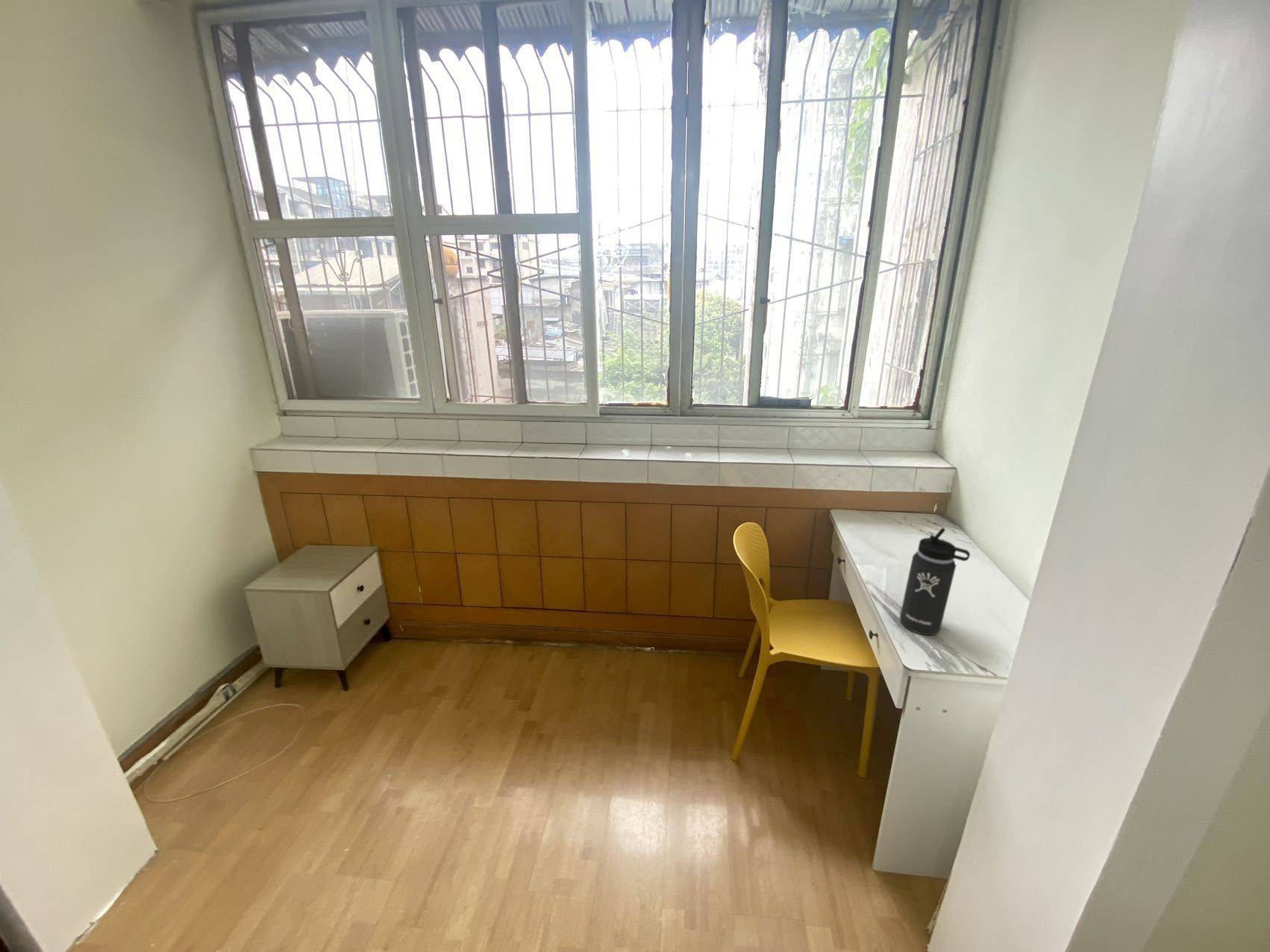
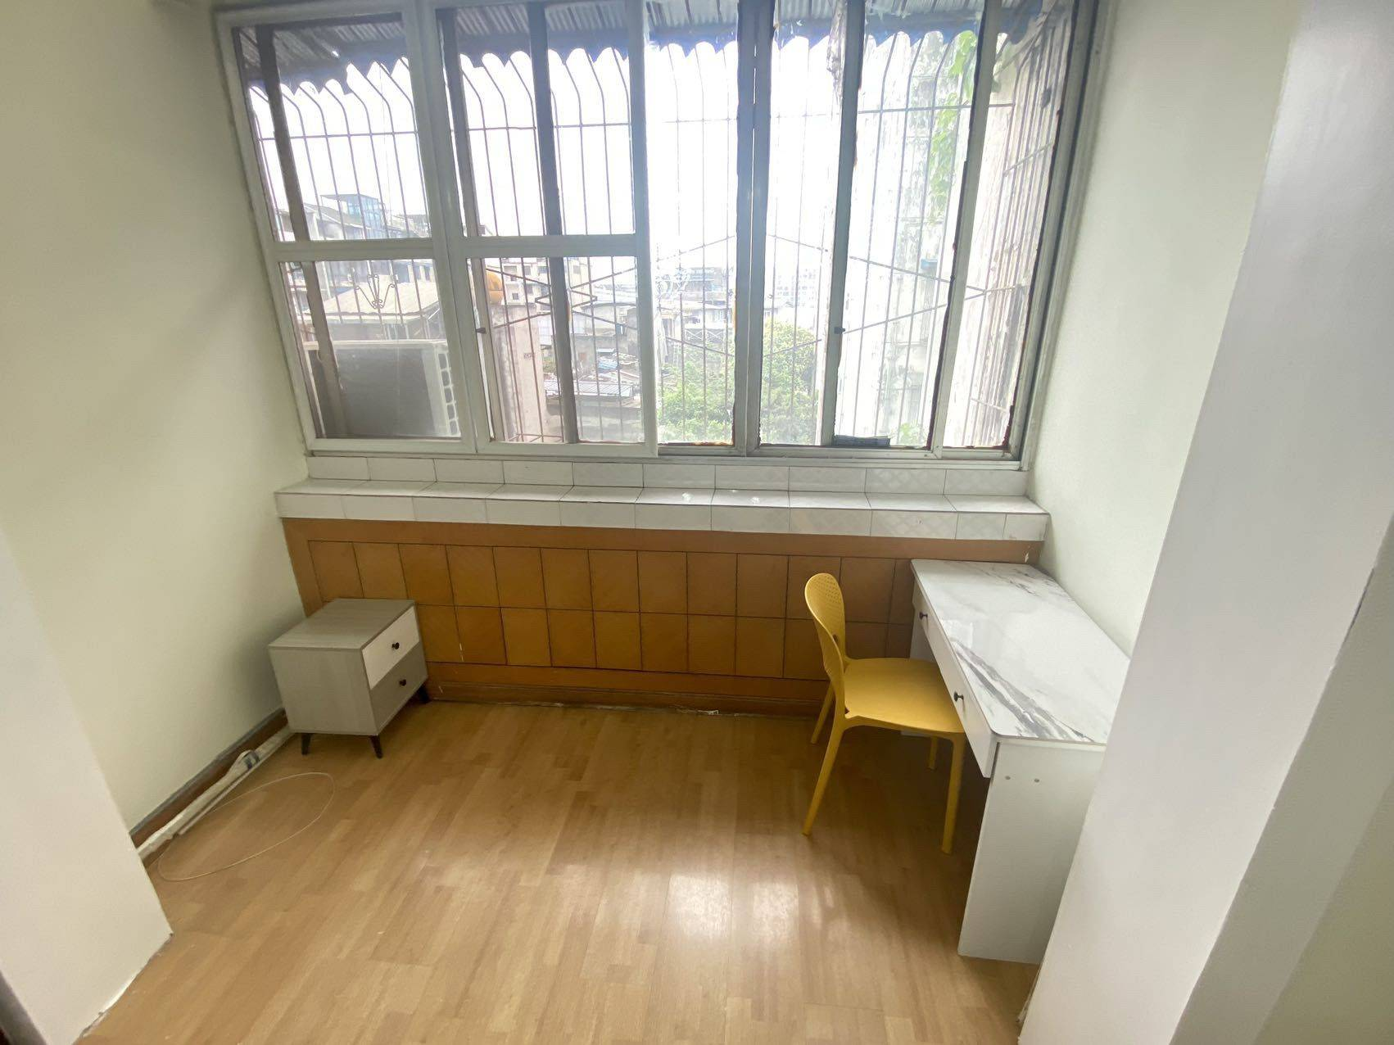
- thermos bottle [898,527,971,636]
